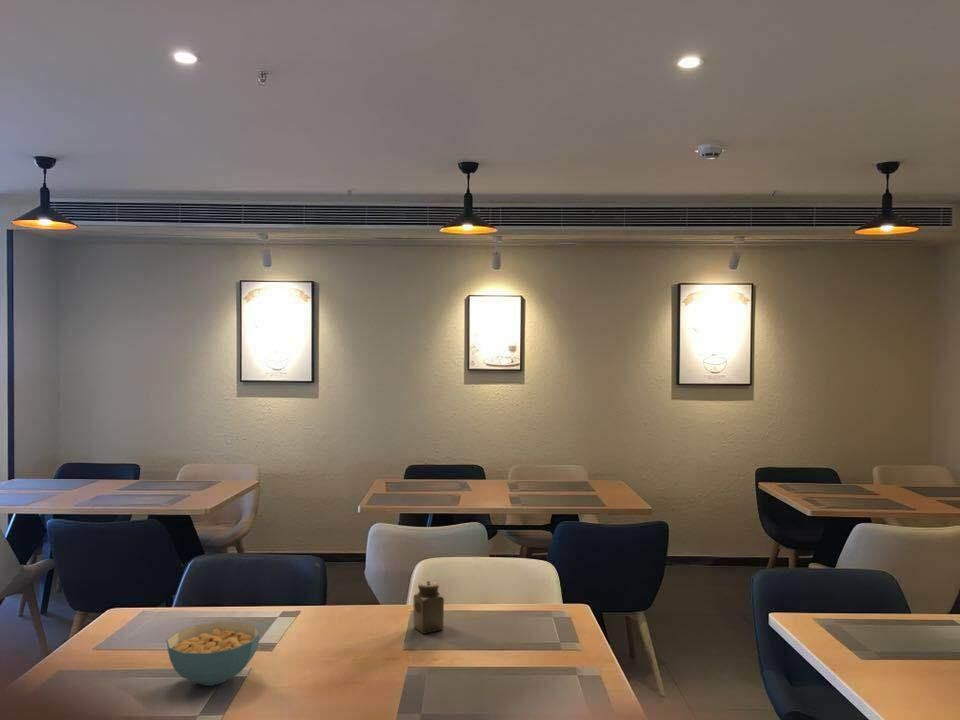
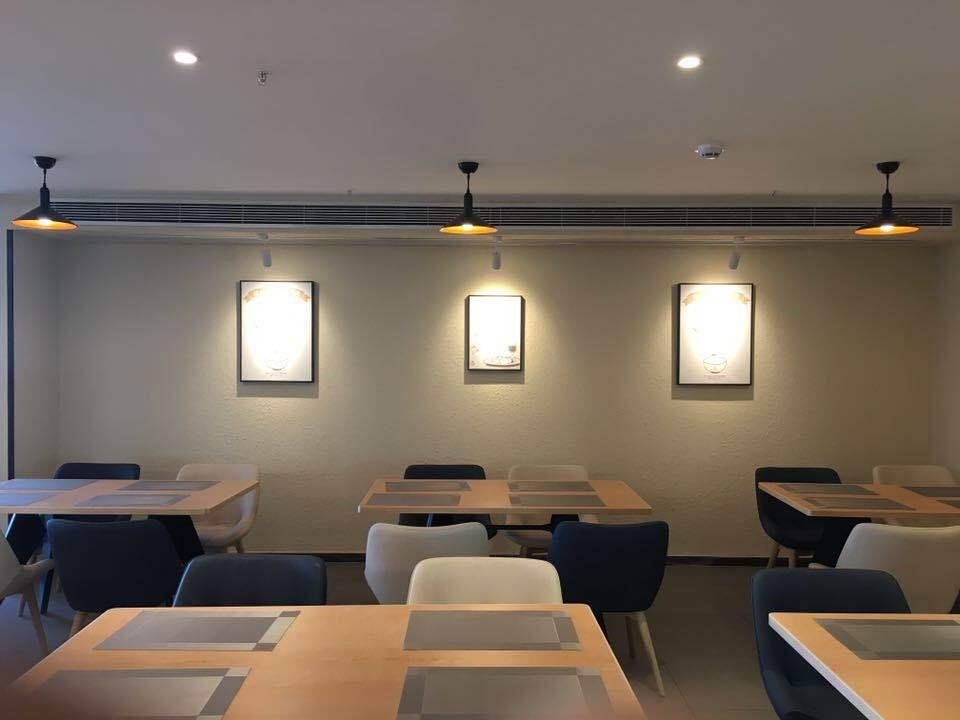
- salt shaker [412,581,445,635]
- cereal bowl [166,621,261,687]
